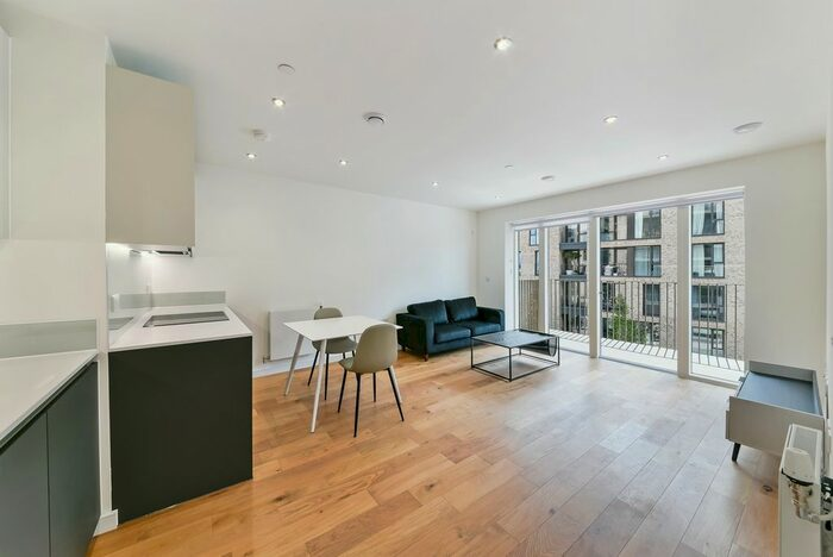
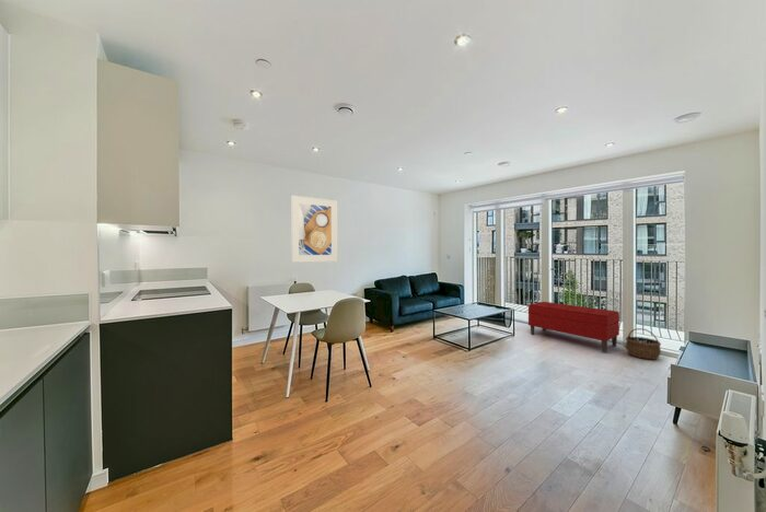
+ wicker basket [625,327,662,360]
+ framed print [290,194,339,264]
+ bench [527,301,620,353]
